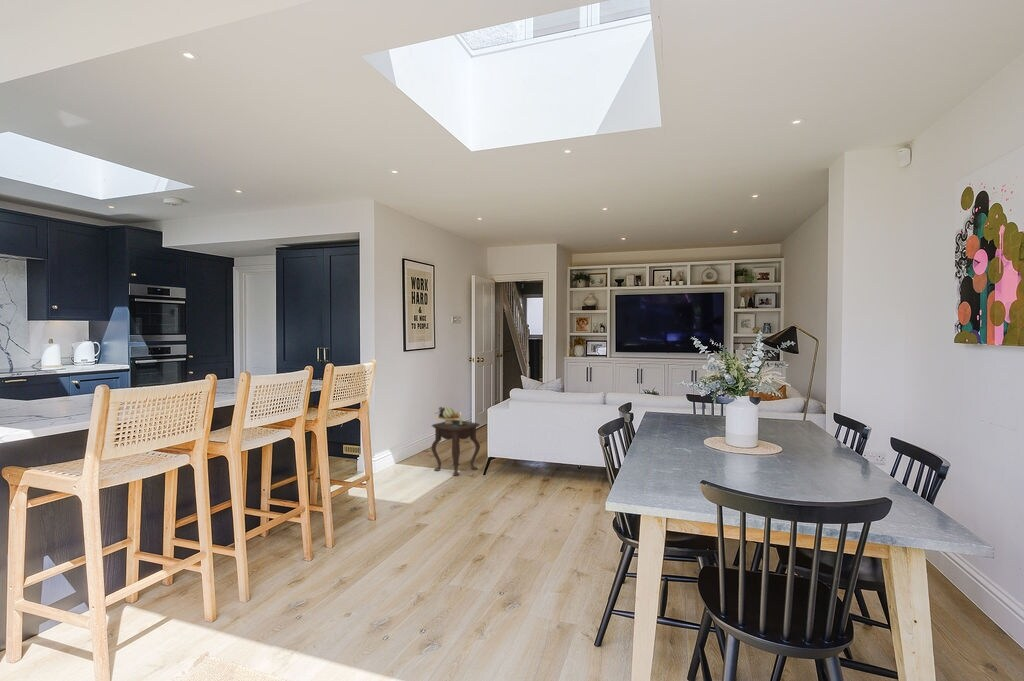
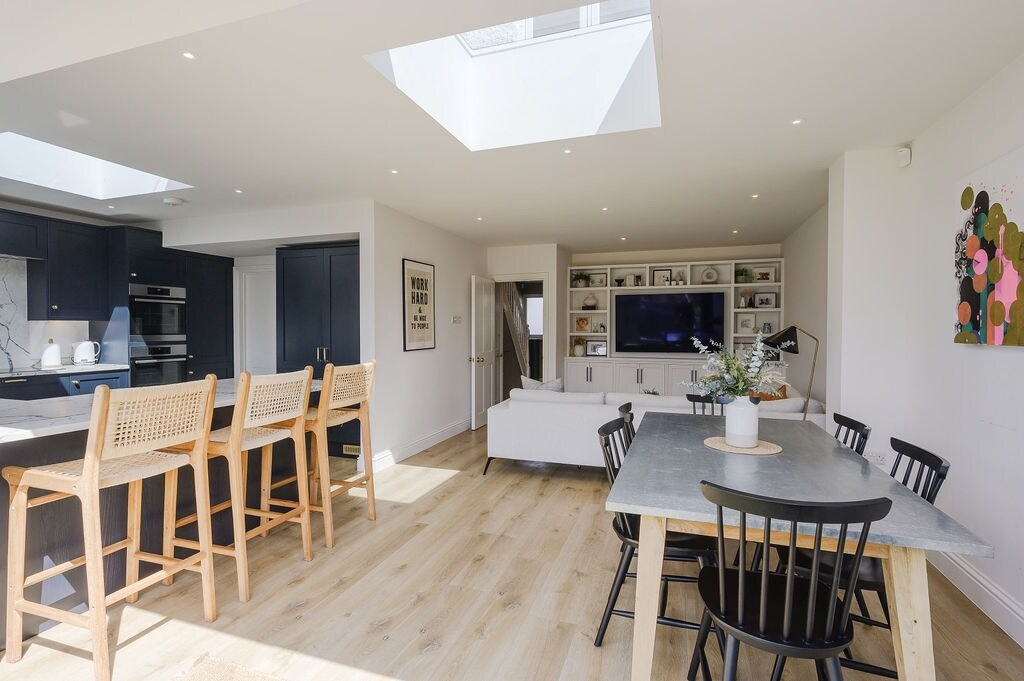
- side table [430,406,481,477]
